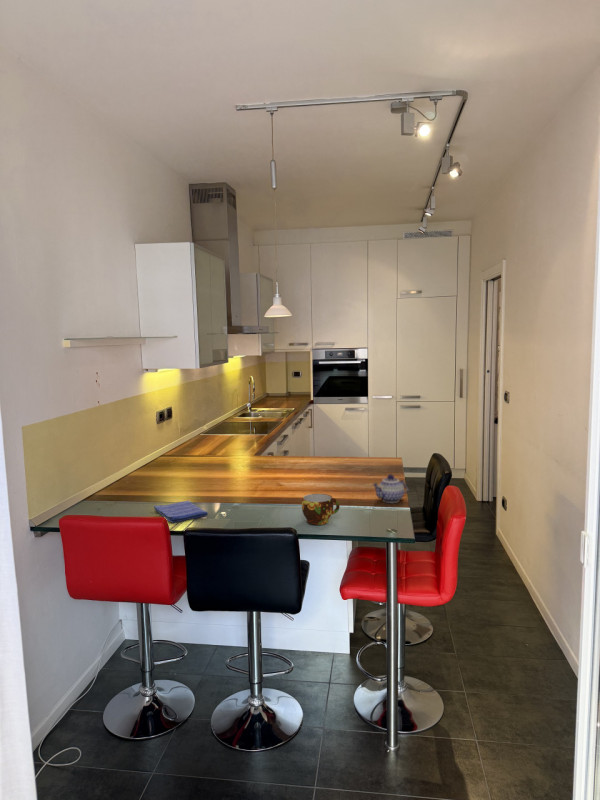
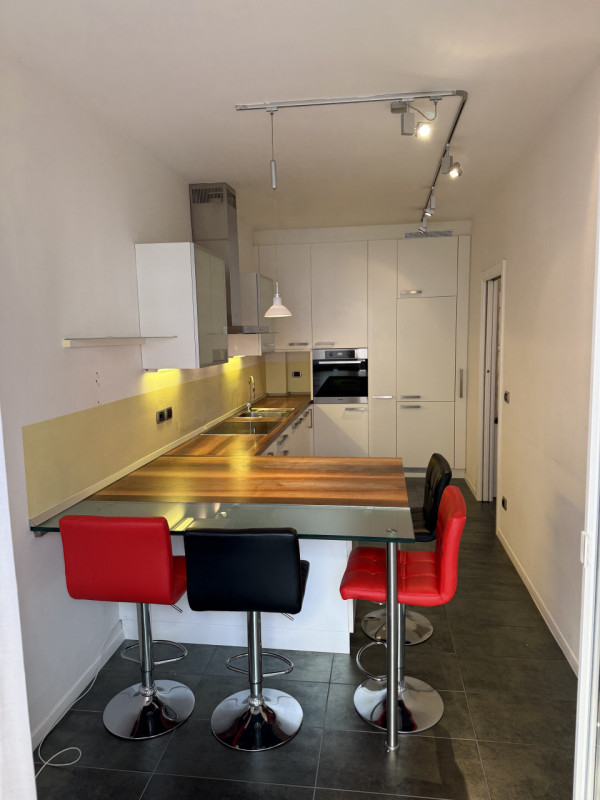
- teapot [371,473,410,504]
- cup [301,493,341,526]
- dish towel [153,500,209,524]
